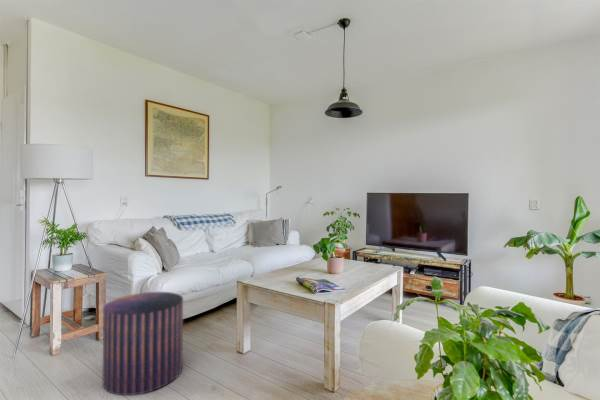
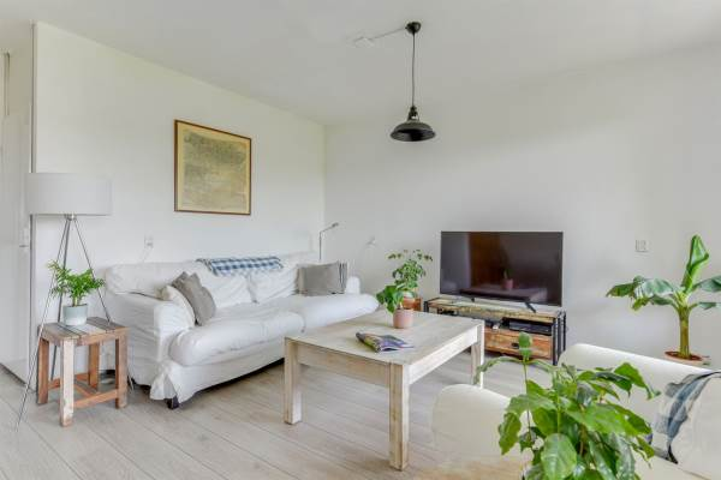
- stool [102,291,184,396]
